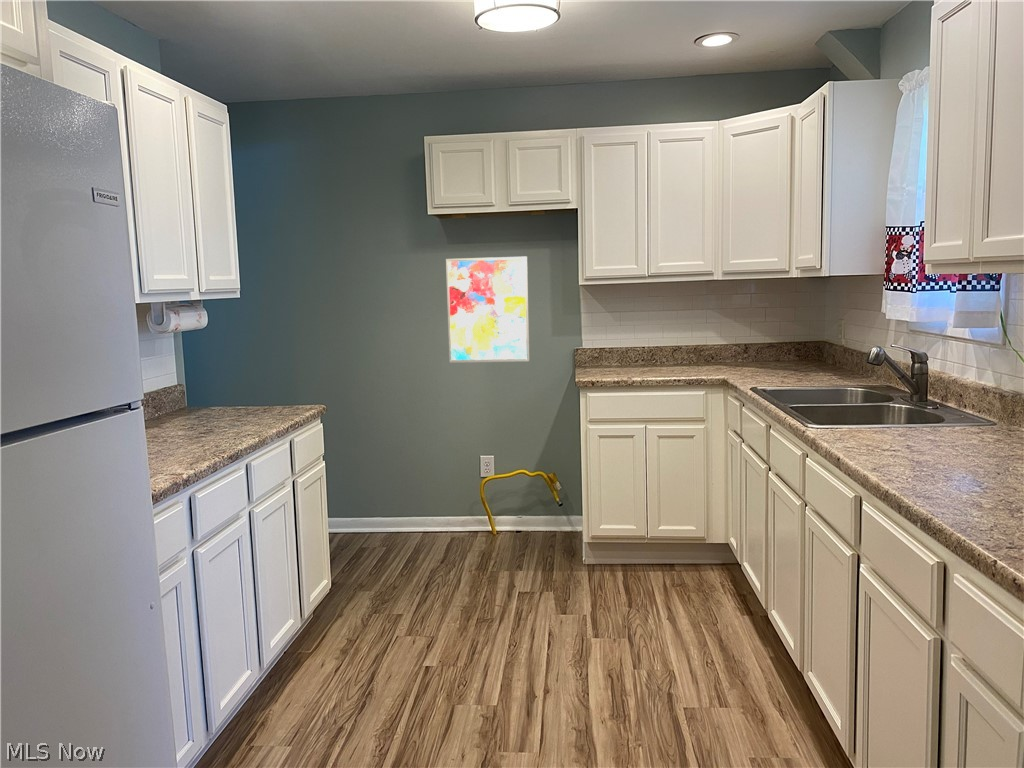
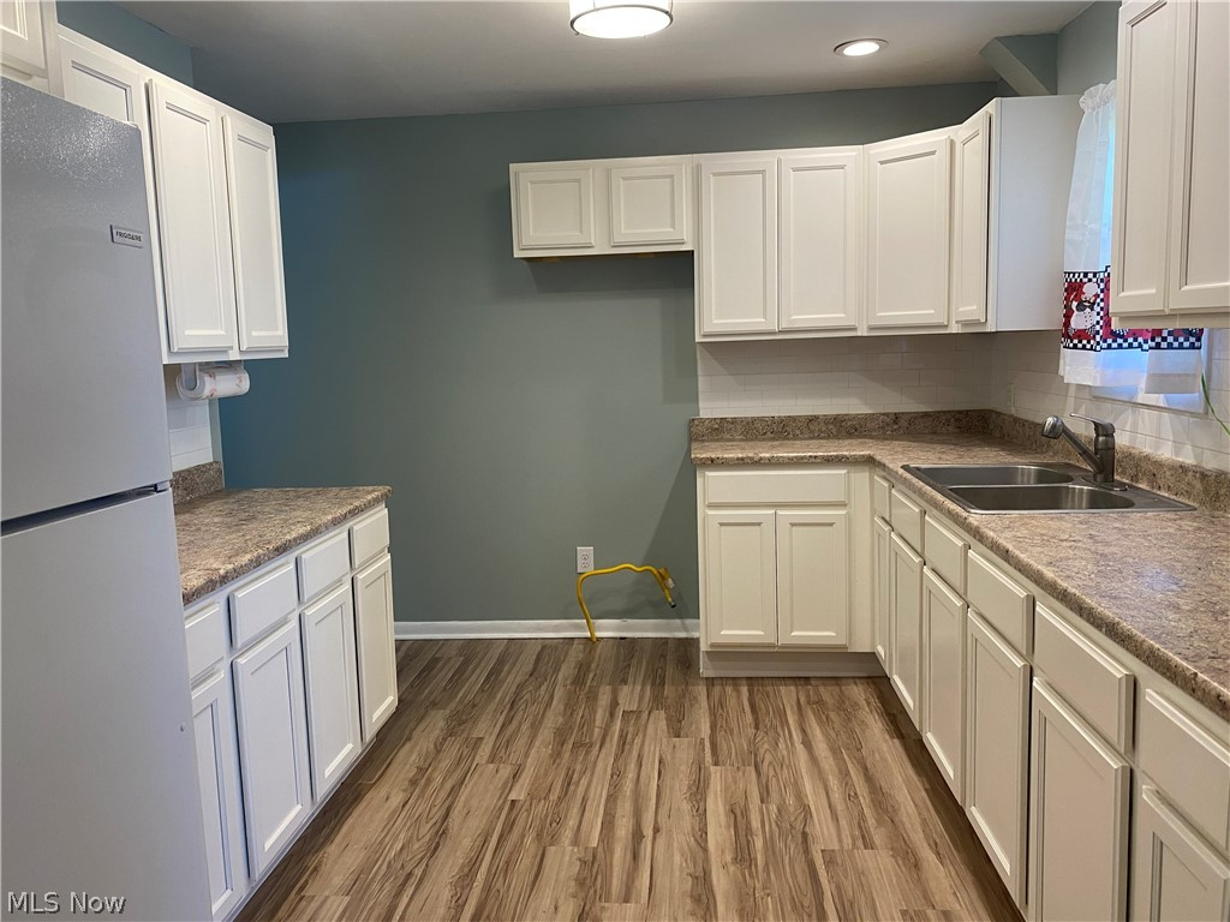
- wall art [445,255,530,364]
